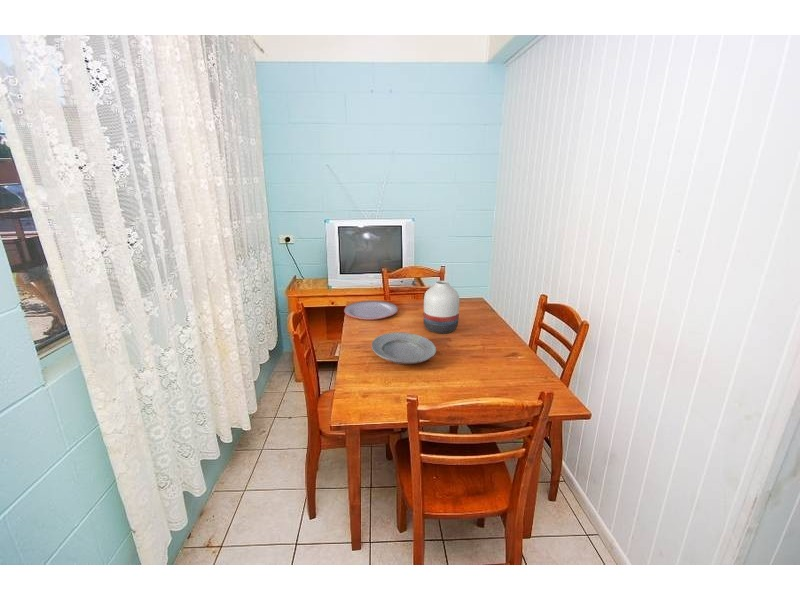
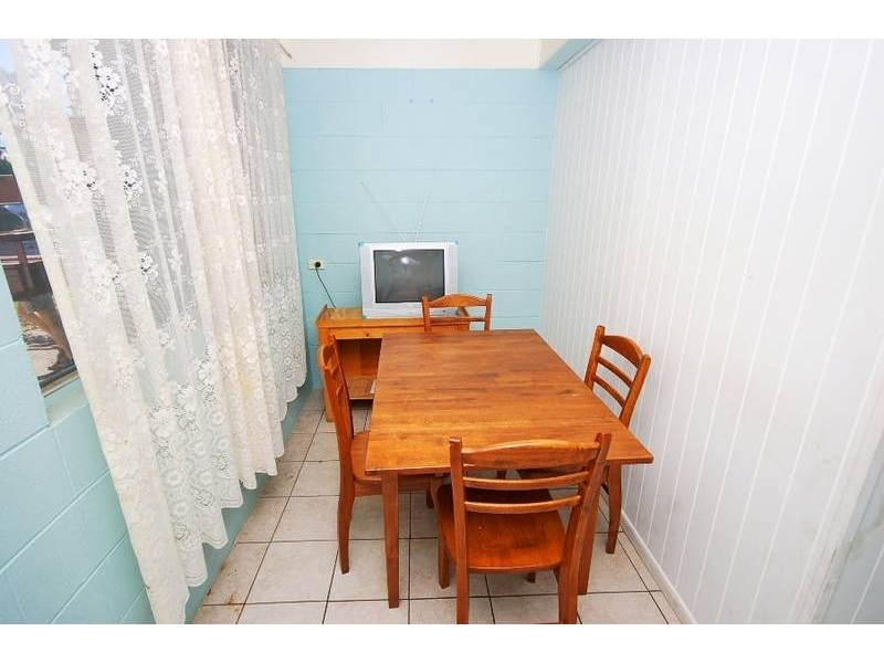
- plate [371,332,437,365]
- plate [343,300,399,321]
- vase [423,280,460,334]
